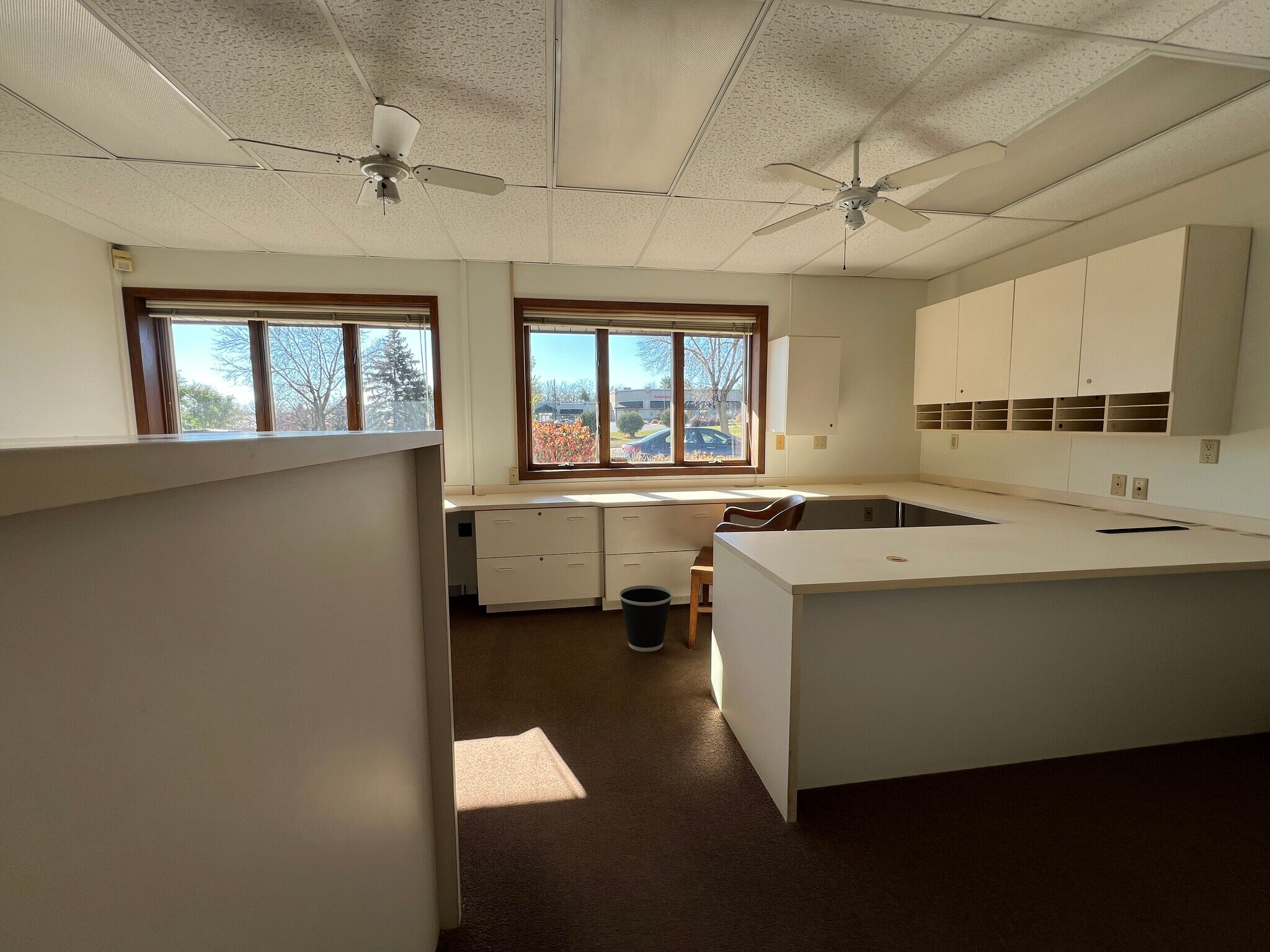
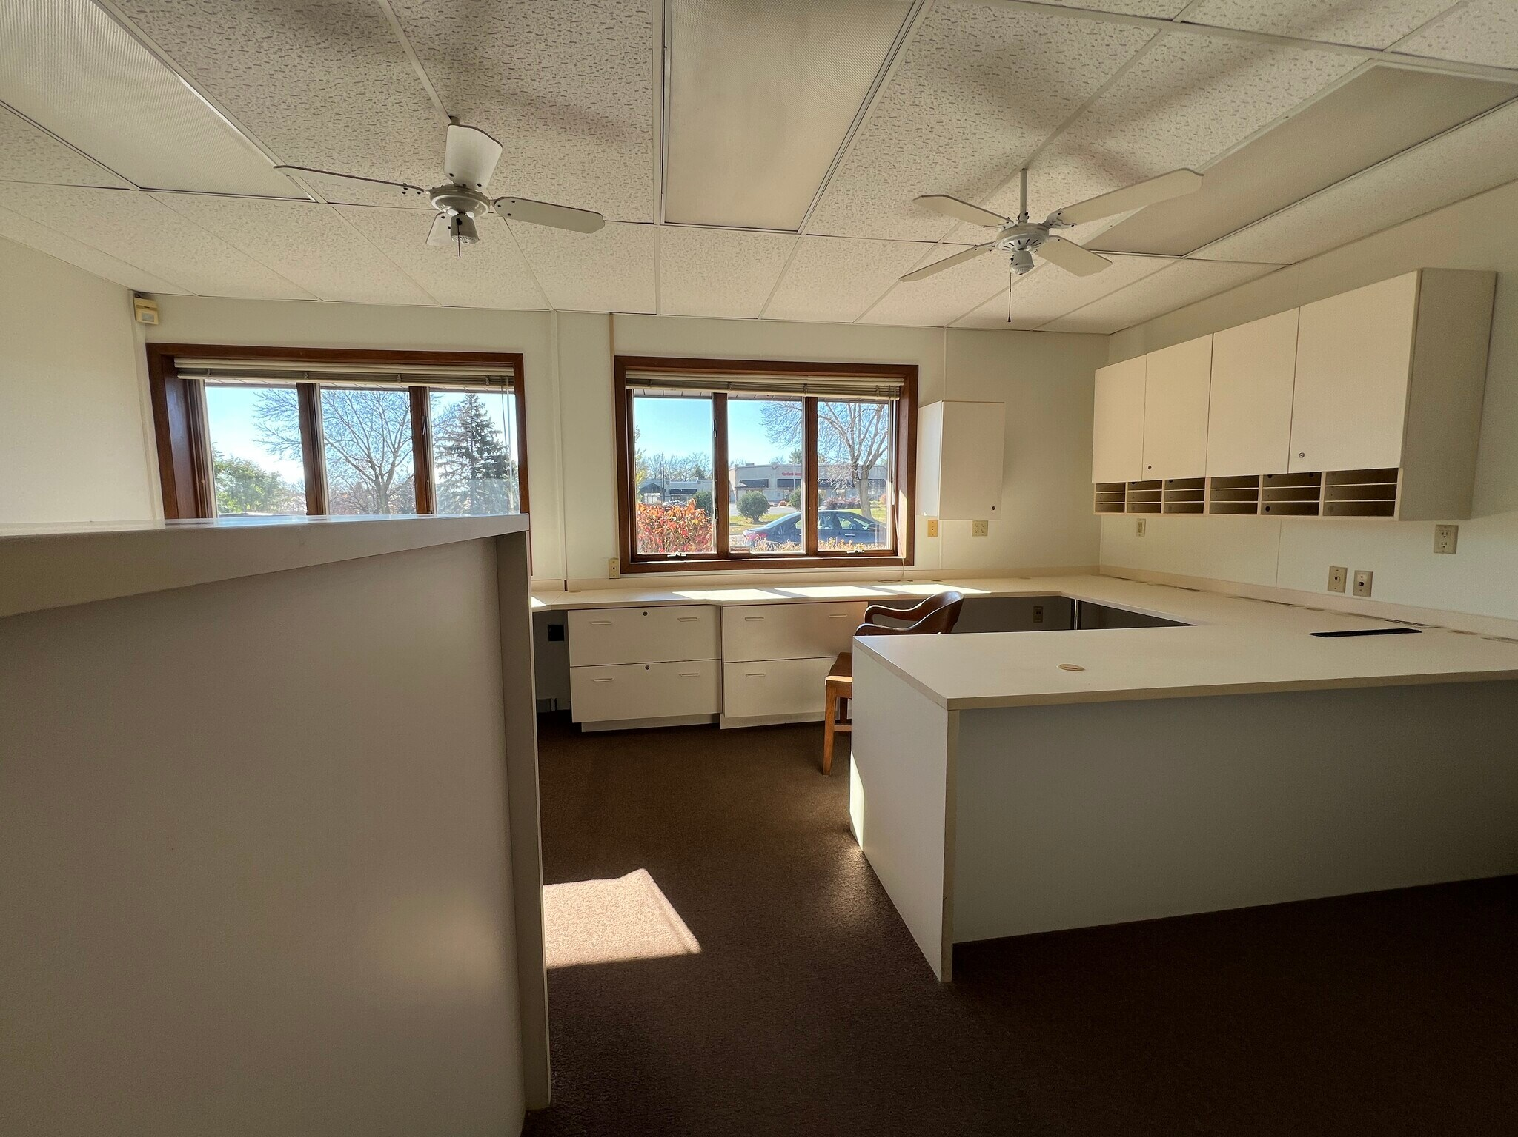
- wastebasket [618,584,673,653]
